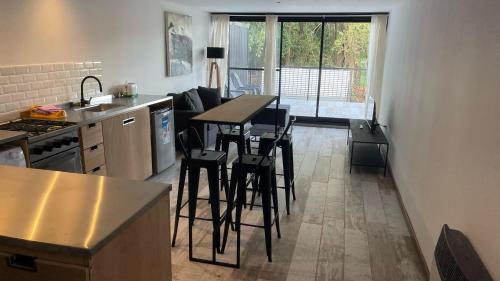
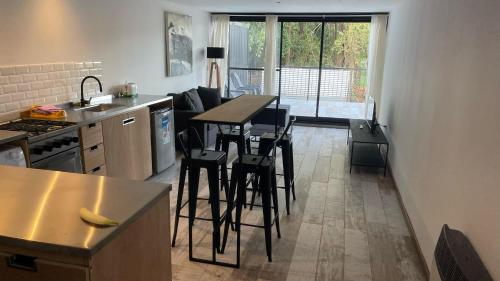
+ banana [78,206,120,226]
